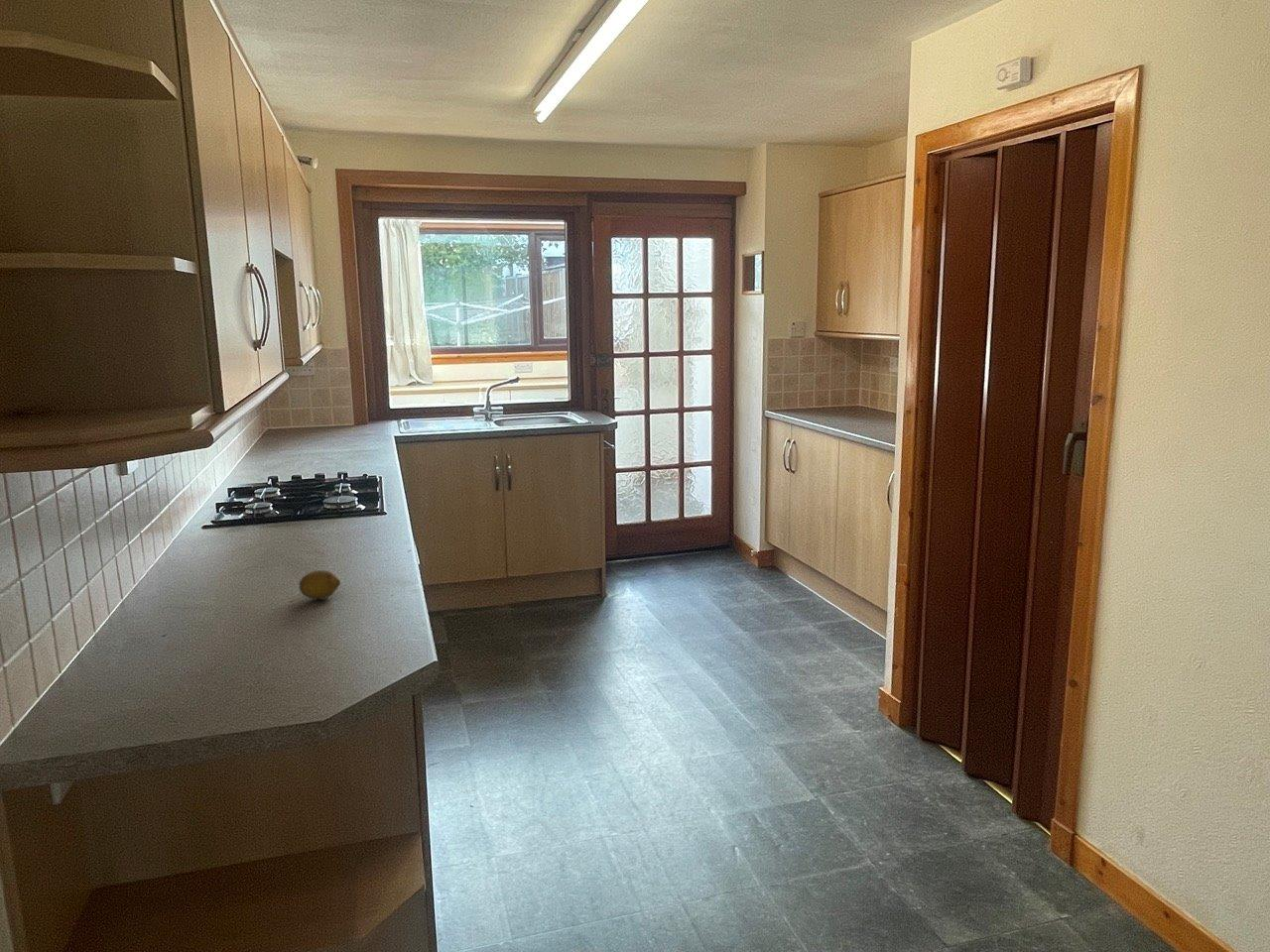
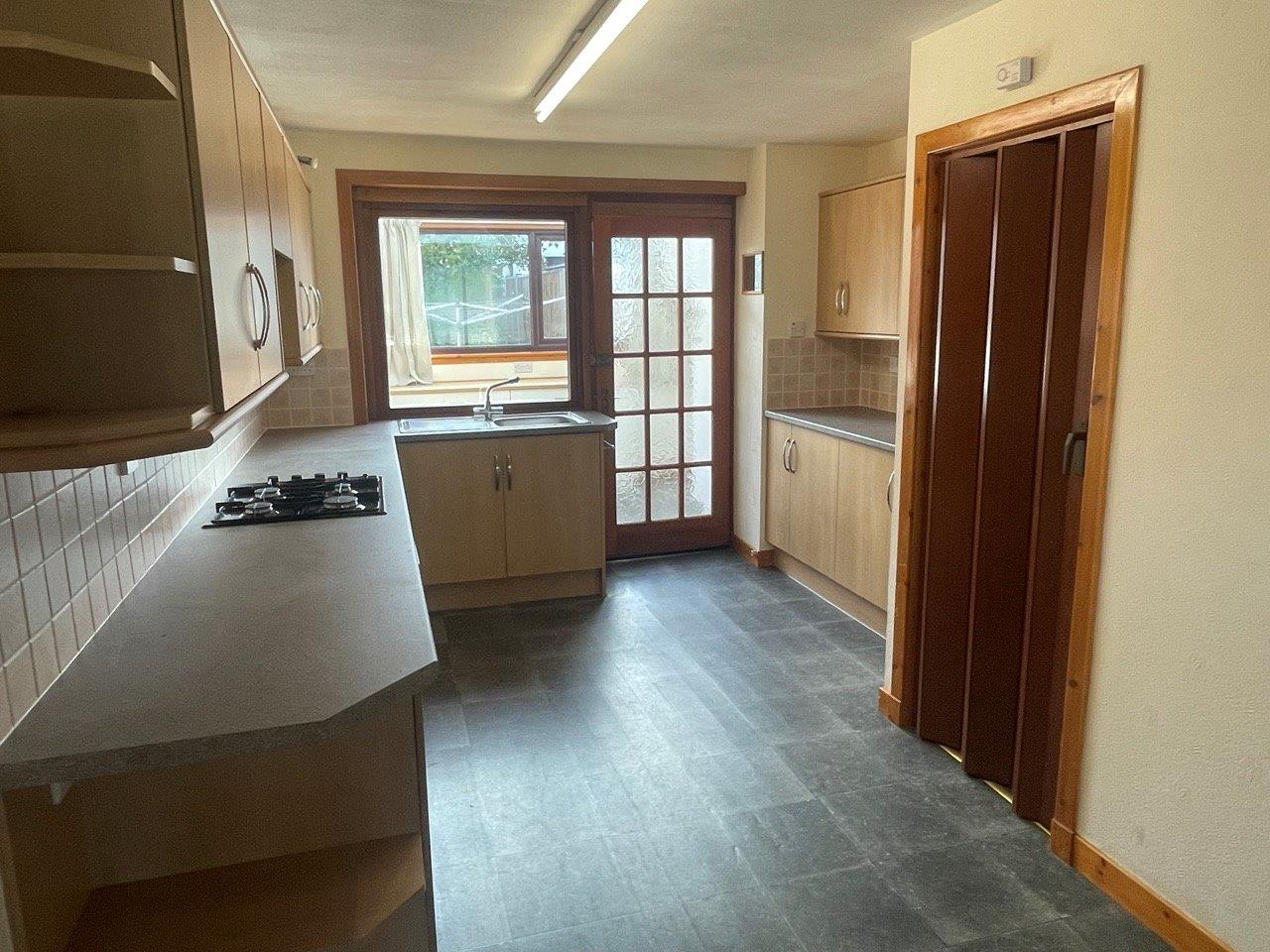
- fruit [298,569,341,600]
